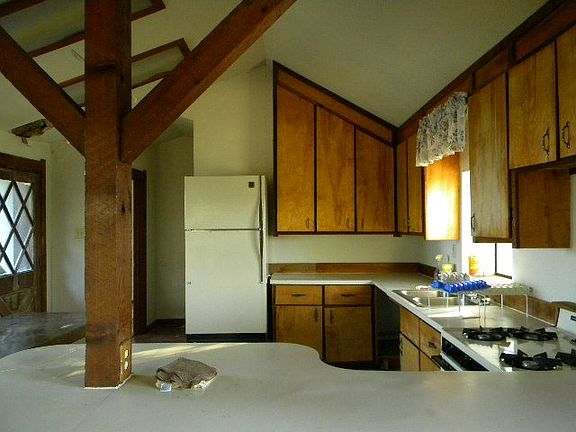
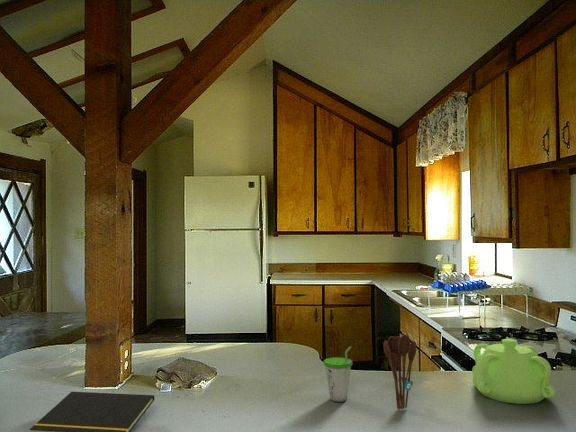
+ utensil holder [382,333,417,410]
+ notepad [29,391,155,432]
+ cup [323,345,353,403]
+ teapot [471,338,556,405]
